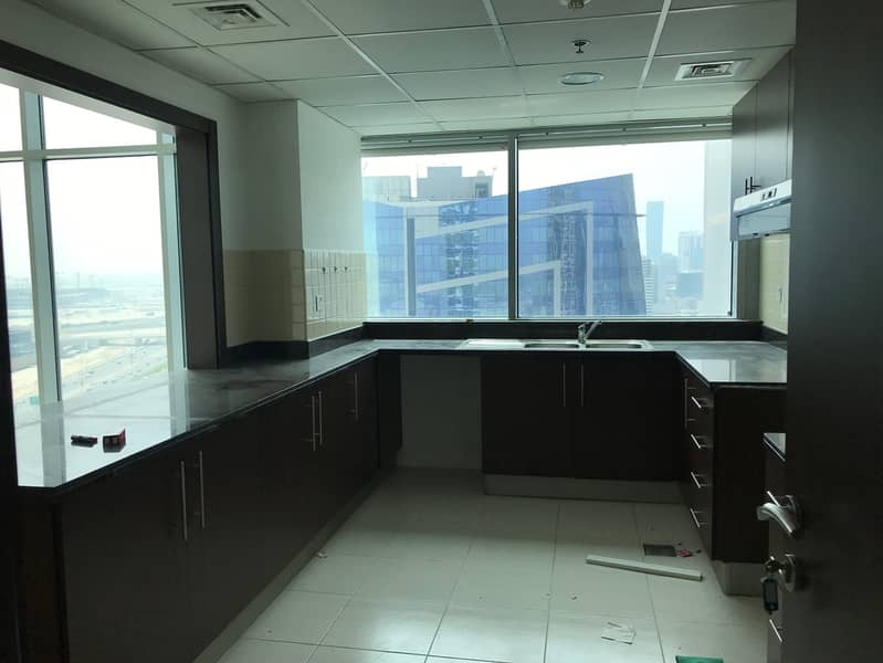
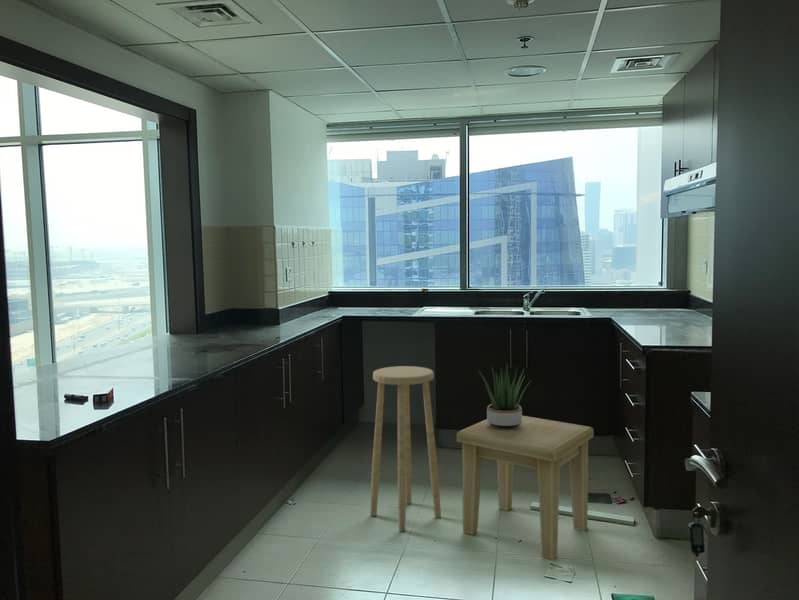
+ stool [369,365,442,532]
+ potted plant [477,362,531,428]
+ side table [456,415,594,561]
